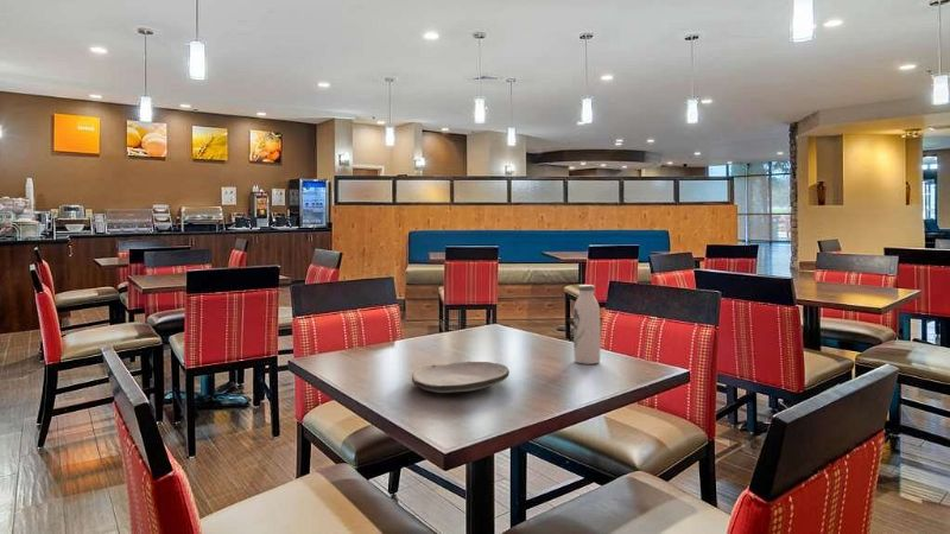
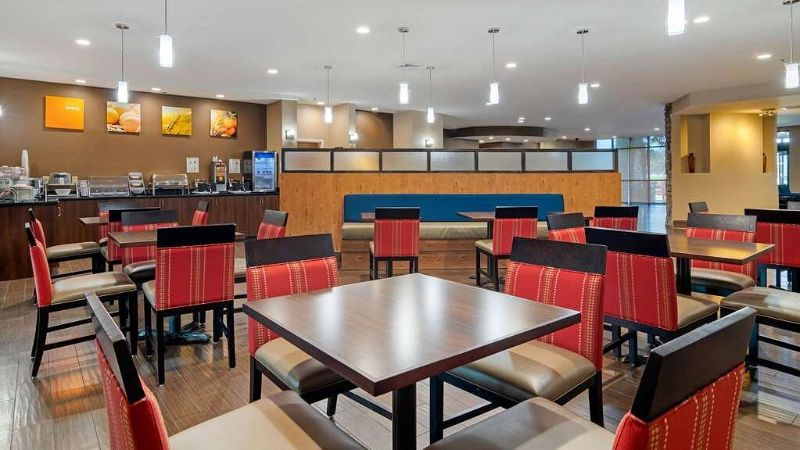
- plate [411,361,511,394]
- water bottle [572,284,601,365]
